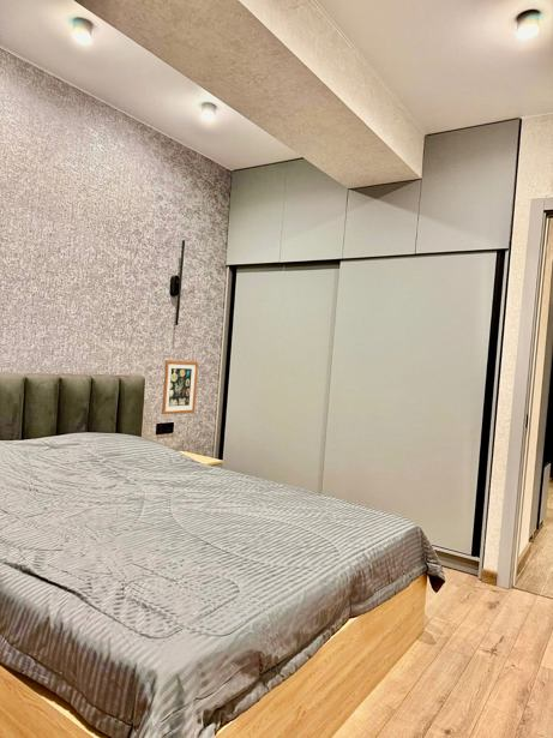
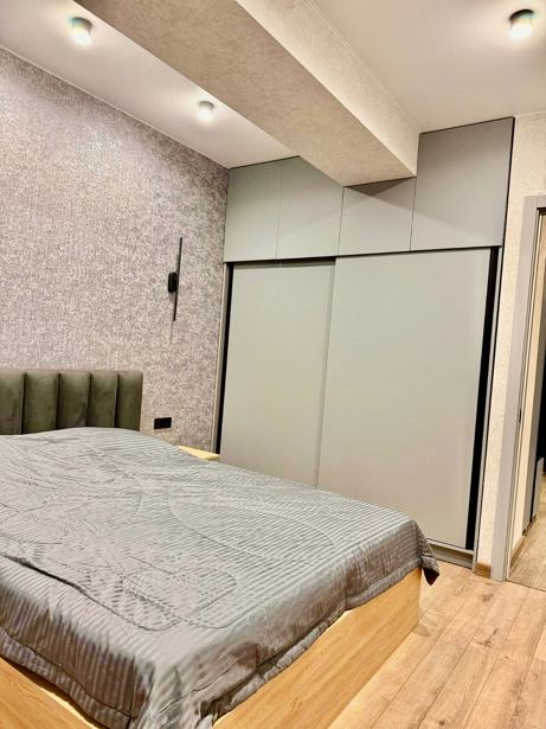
- wall art [161,359,199,415]
